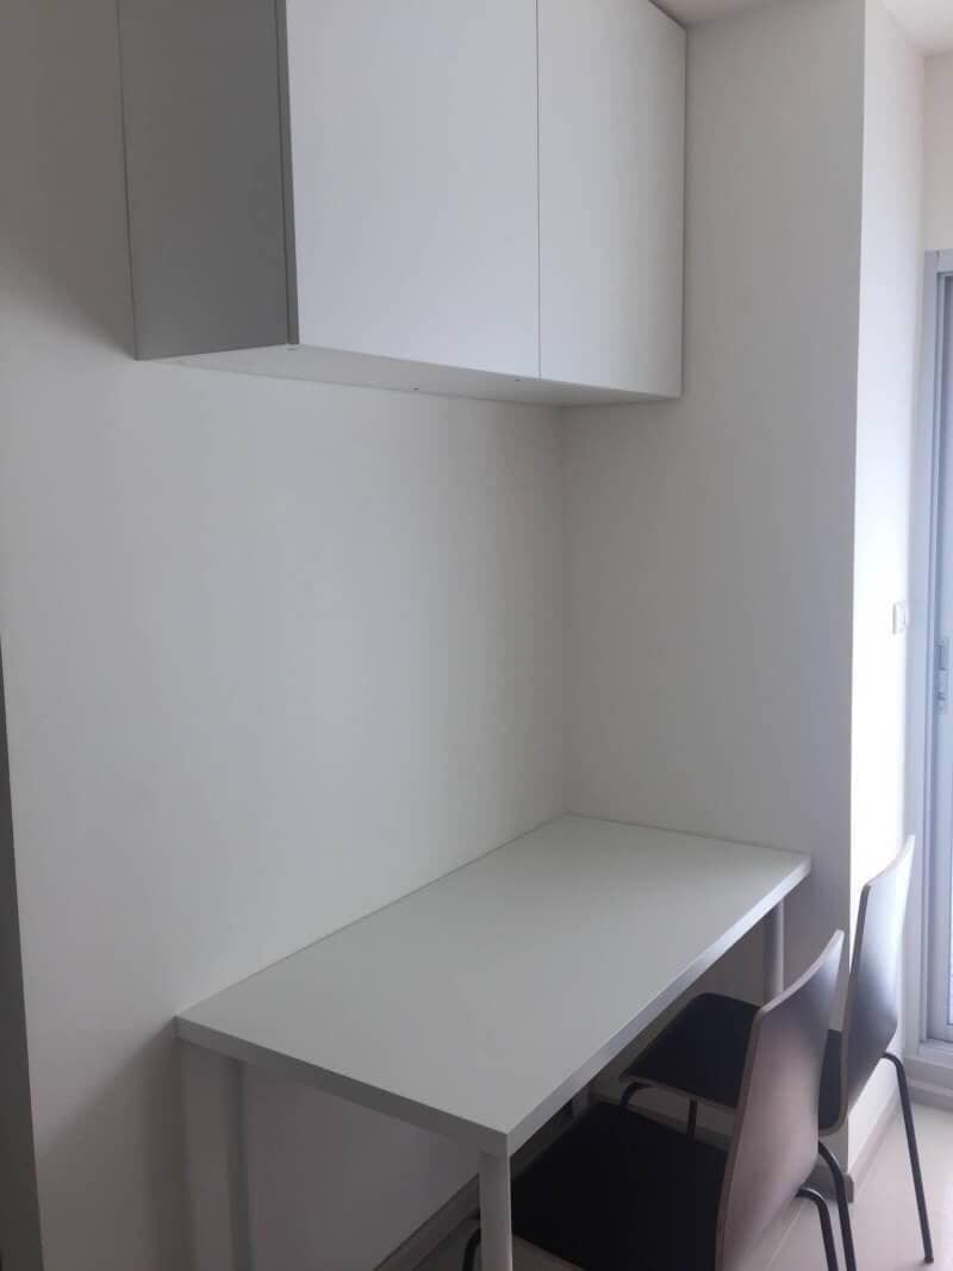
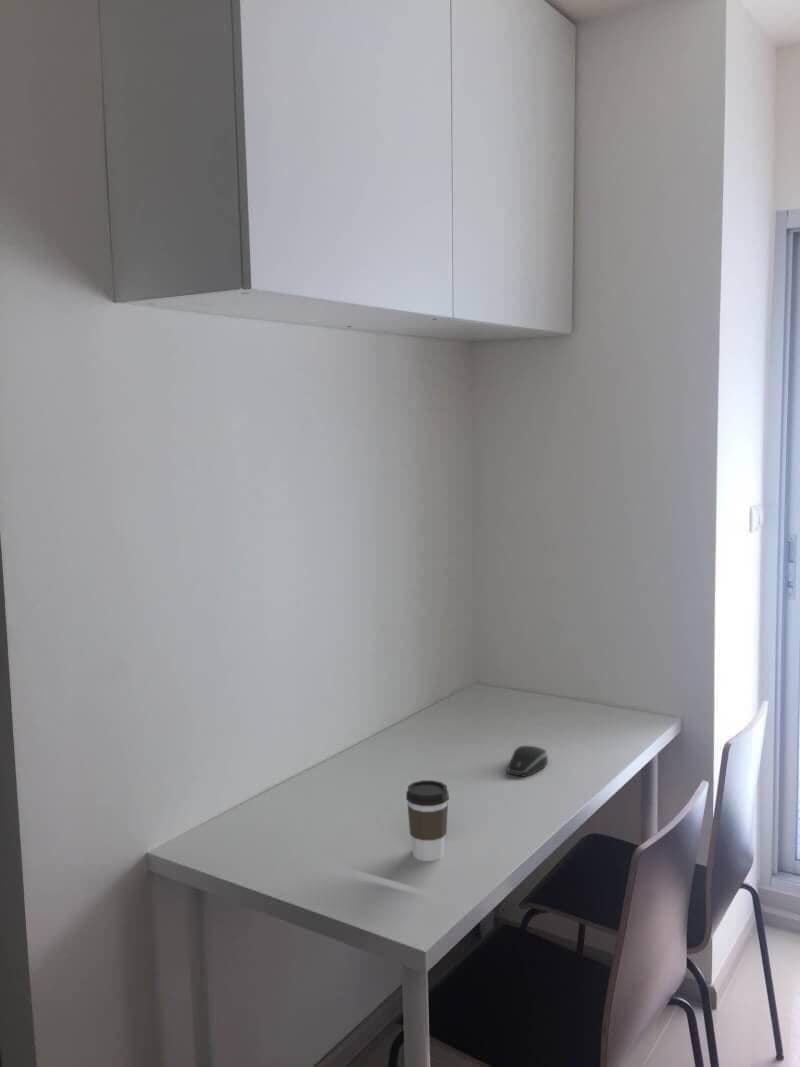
+ coffee cup [405,779,450,862]
+ computer mouse [506,745,549,778]
